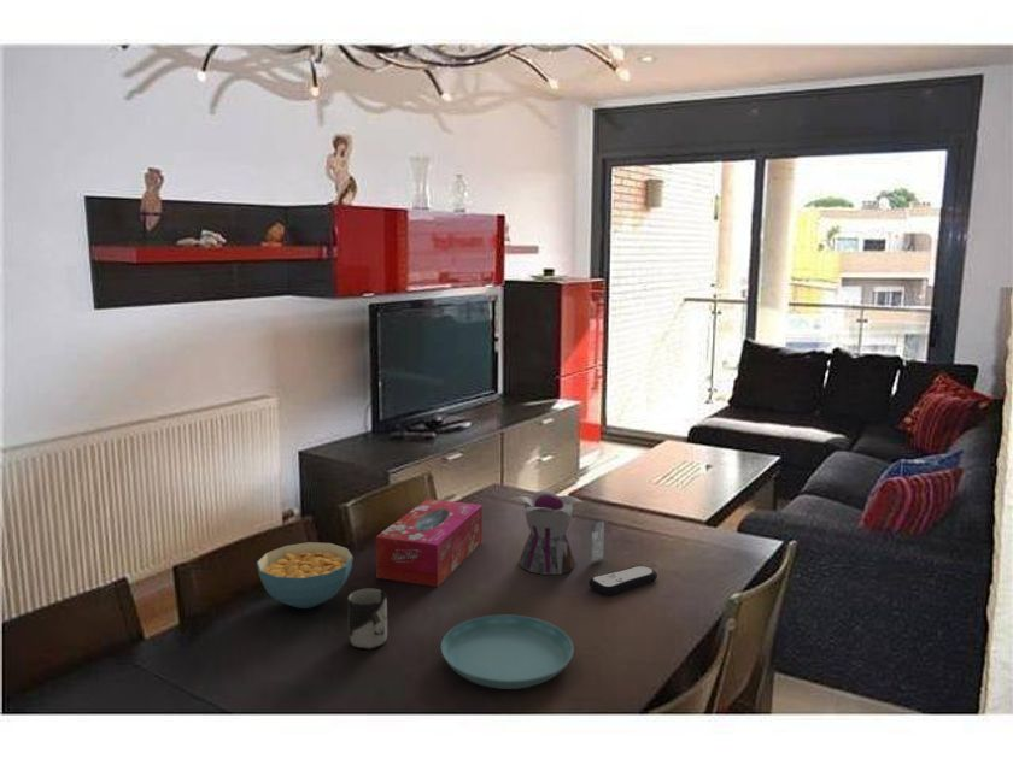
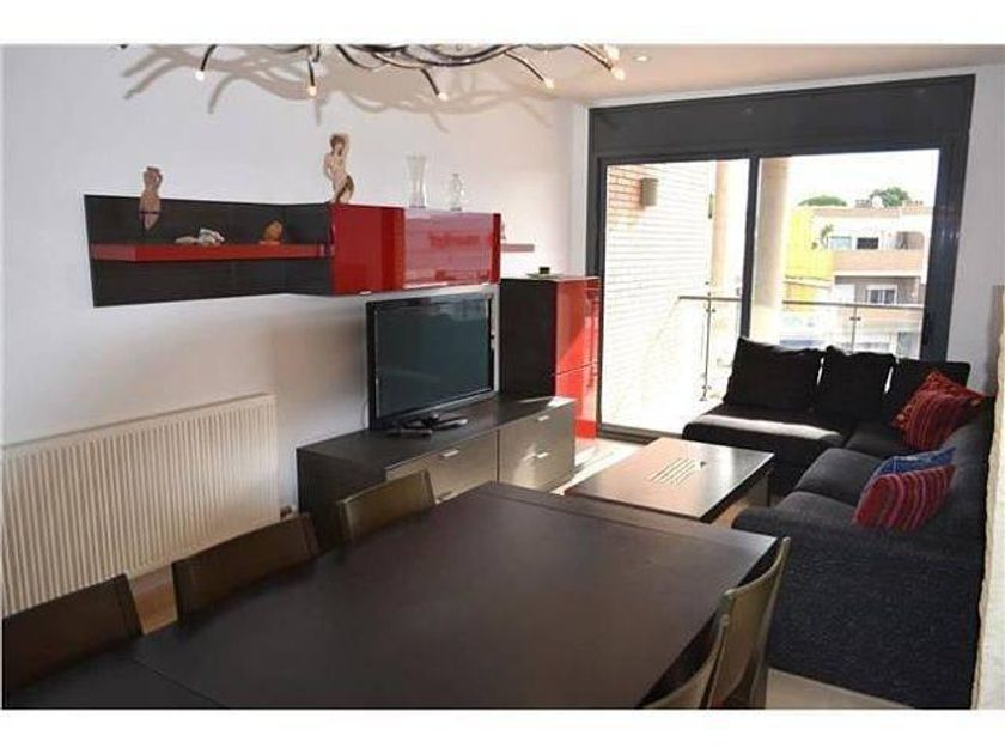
- tissue box [375,498,484,588]
- remote control [587,565,658,596]
- saucer [440,614,574,690]
- cup [346,588,388,651]
- teapot [514,489,605,576]
- cereal bowl [256,541,355,610]
